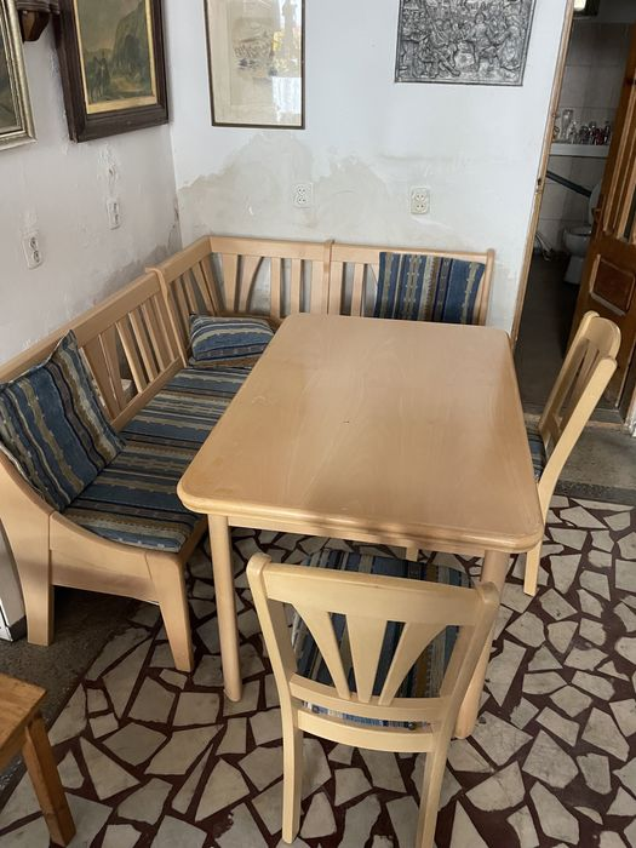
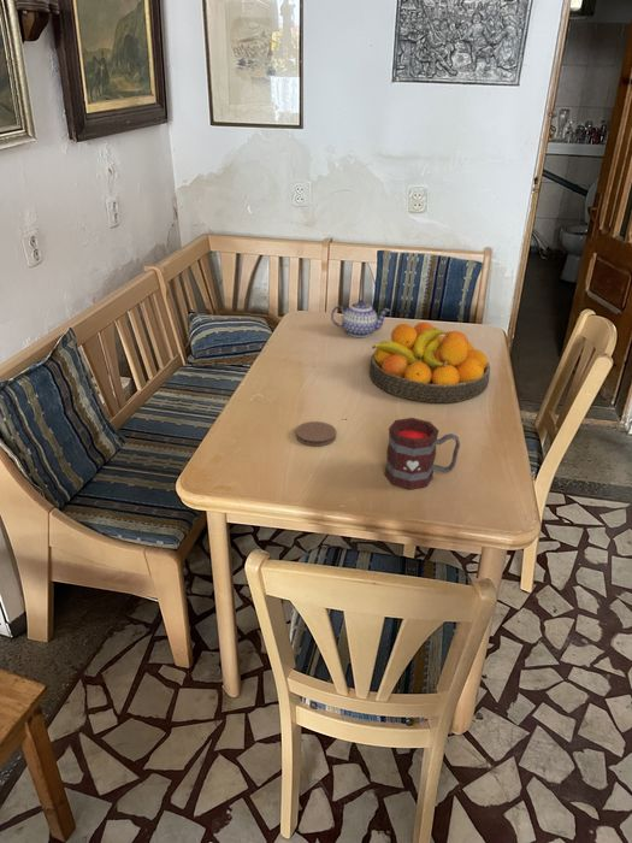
+ coaster [295,420,337,447]
+ teapot [330,299,391,338]
+ mug [384,417,461,490]
+ fruit bowl [368,322,491,403]
